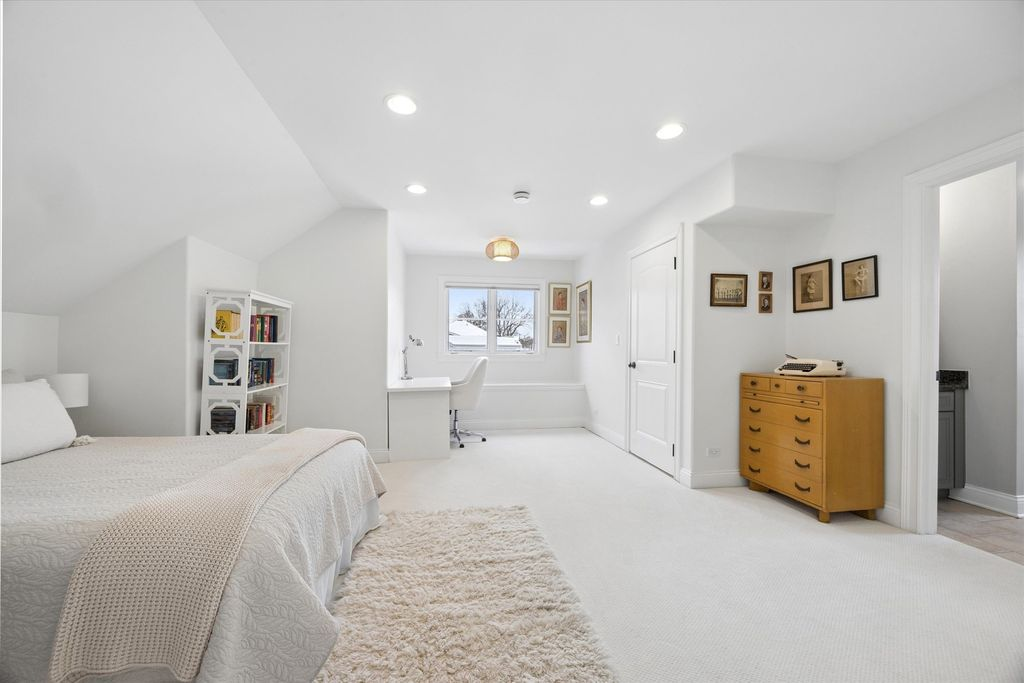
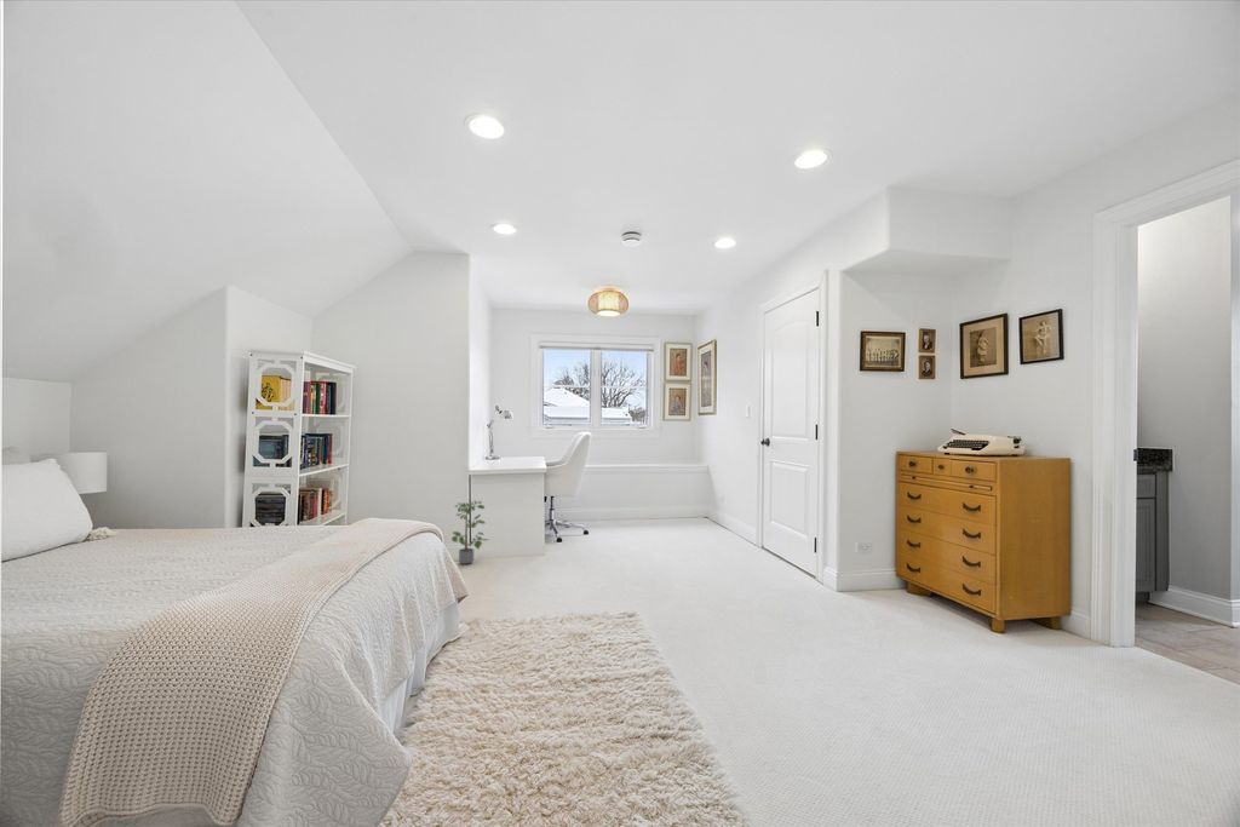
+ potted plant [450,499,490,565]
